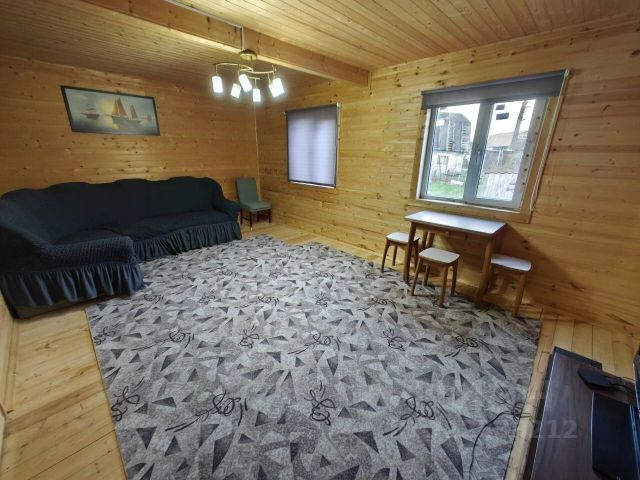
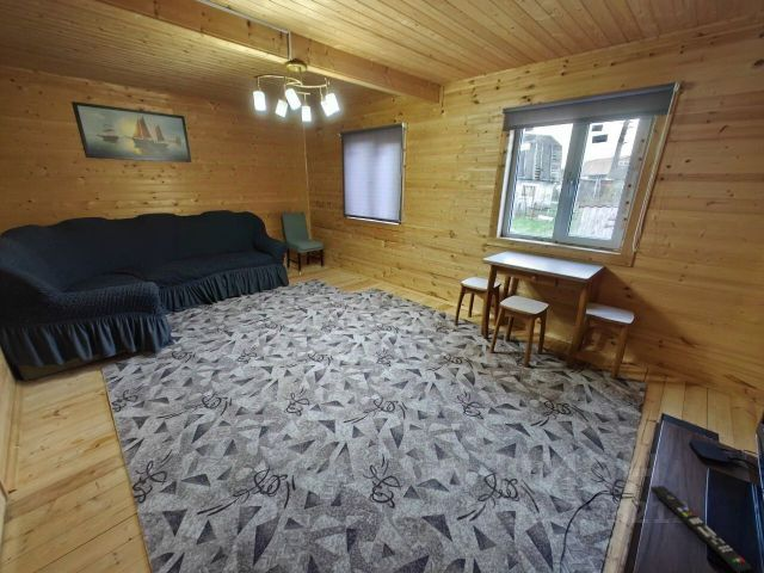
+ remote control [649,485,752,573]
